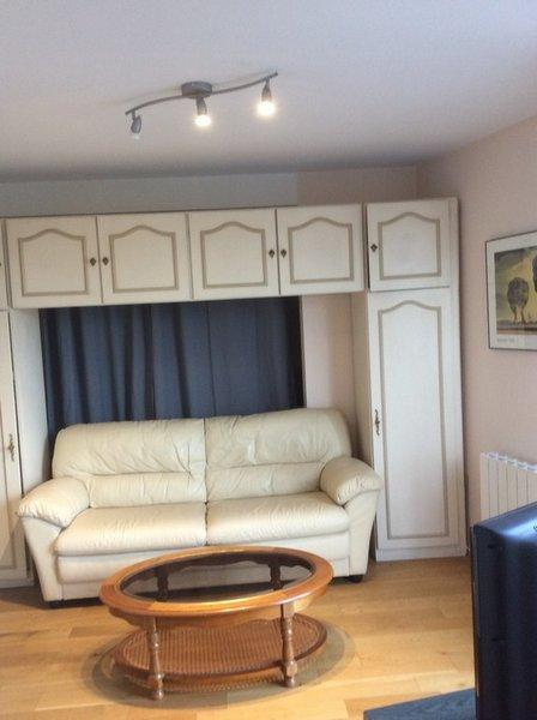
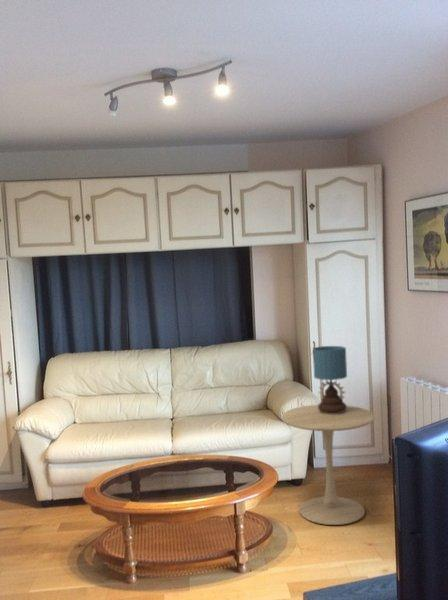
+ table lamp [312,345,348,414]
+ side table [280,404,376,526]
